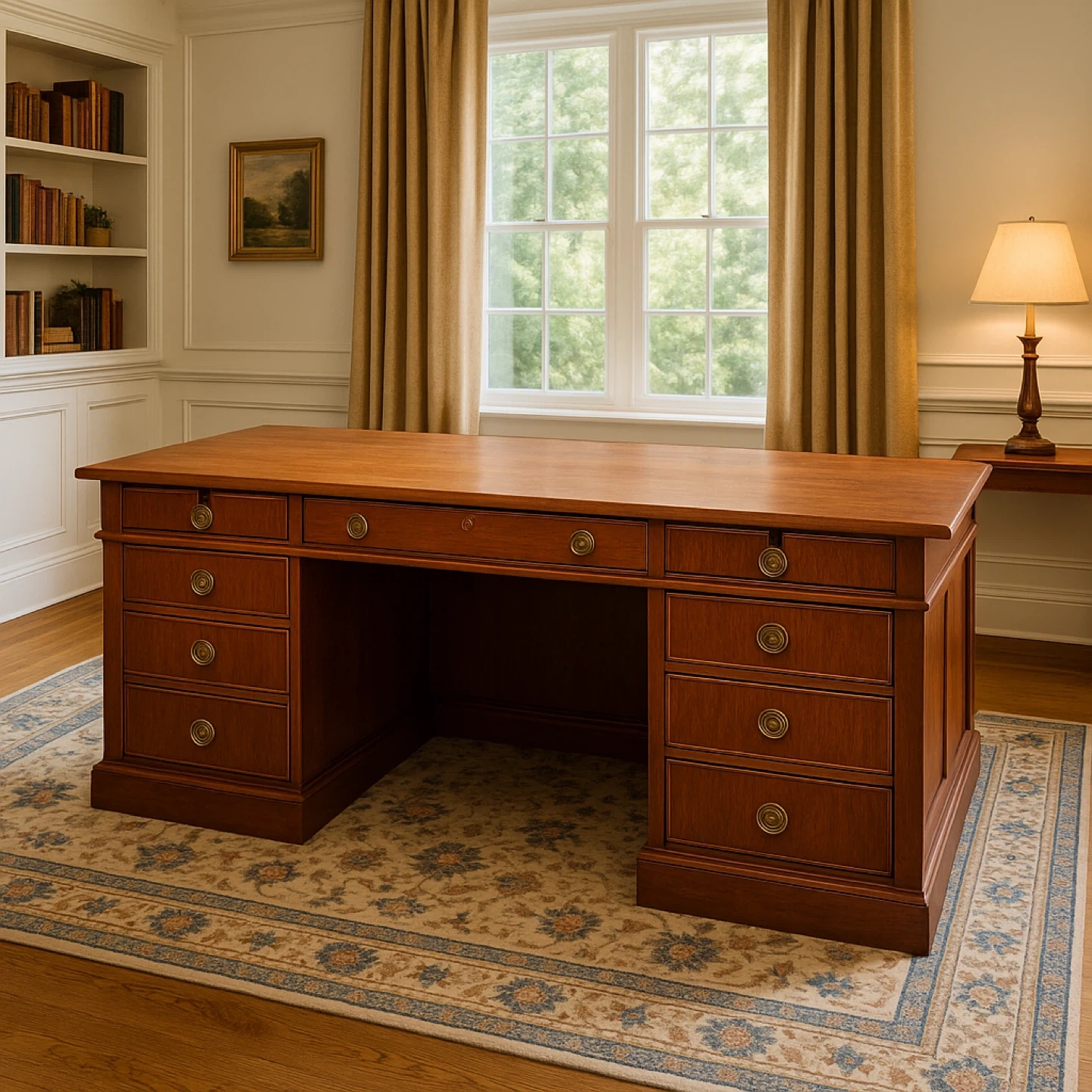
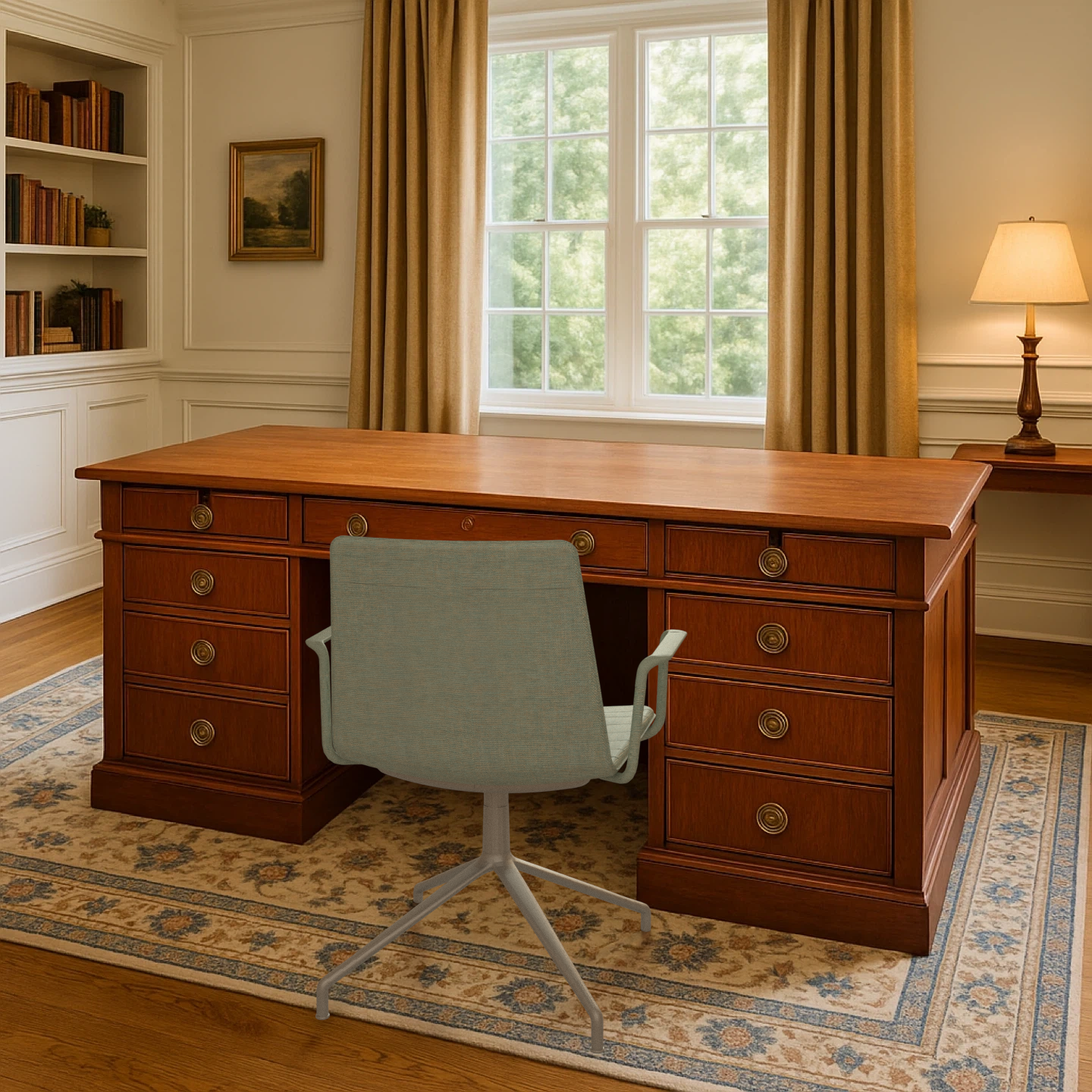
+ office chair [305,535,688,1054]
